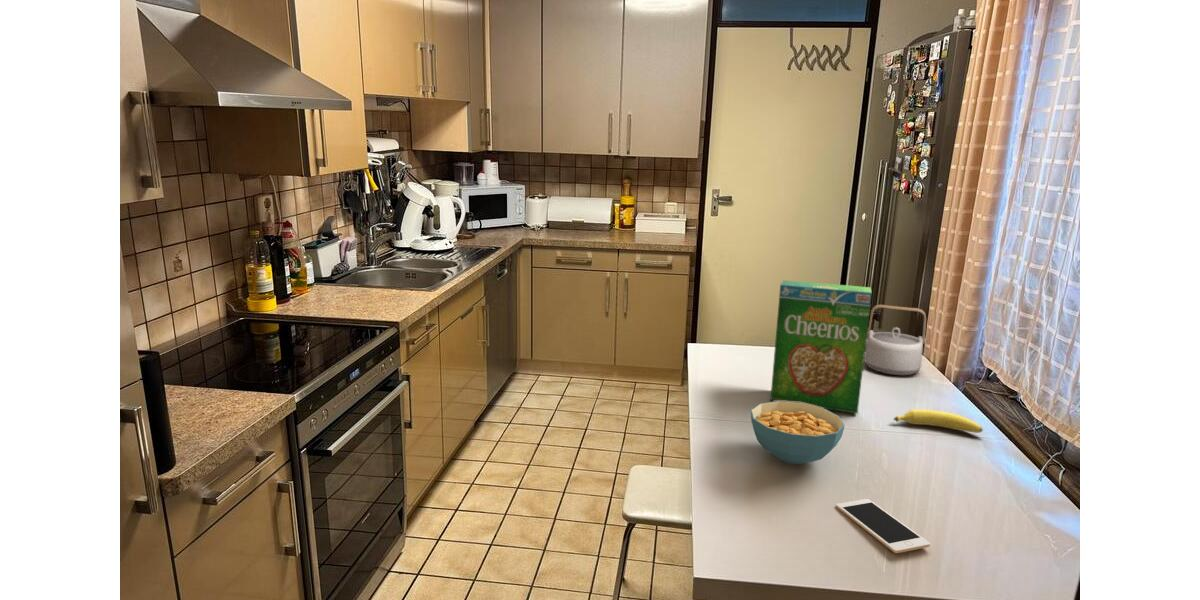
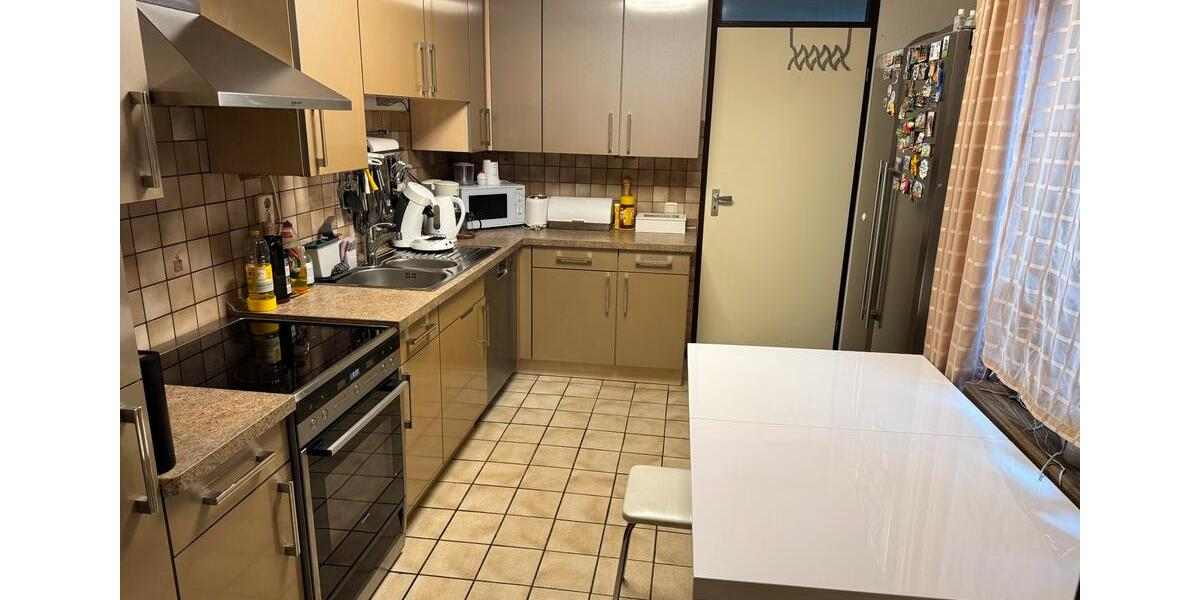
- teapot [864,304,927,376]
- cereal box [769,279,873,415]
- fruit [893,409,984,434]
- cereal bowl [750,401,846,465]
- cell phone [835,498,931,554]
